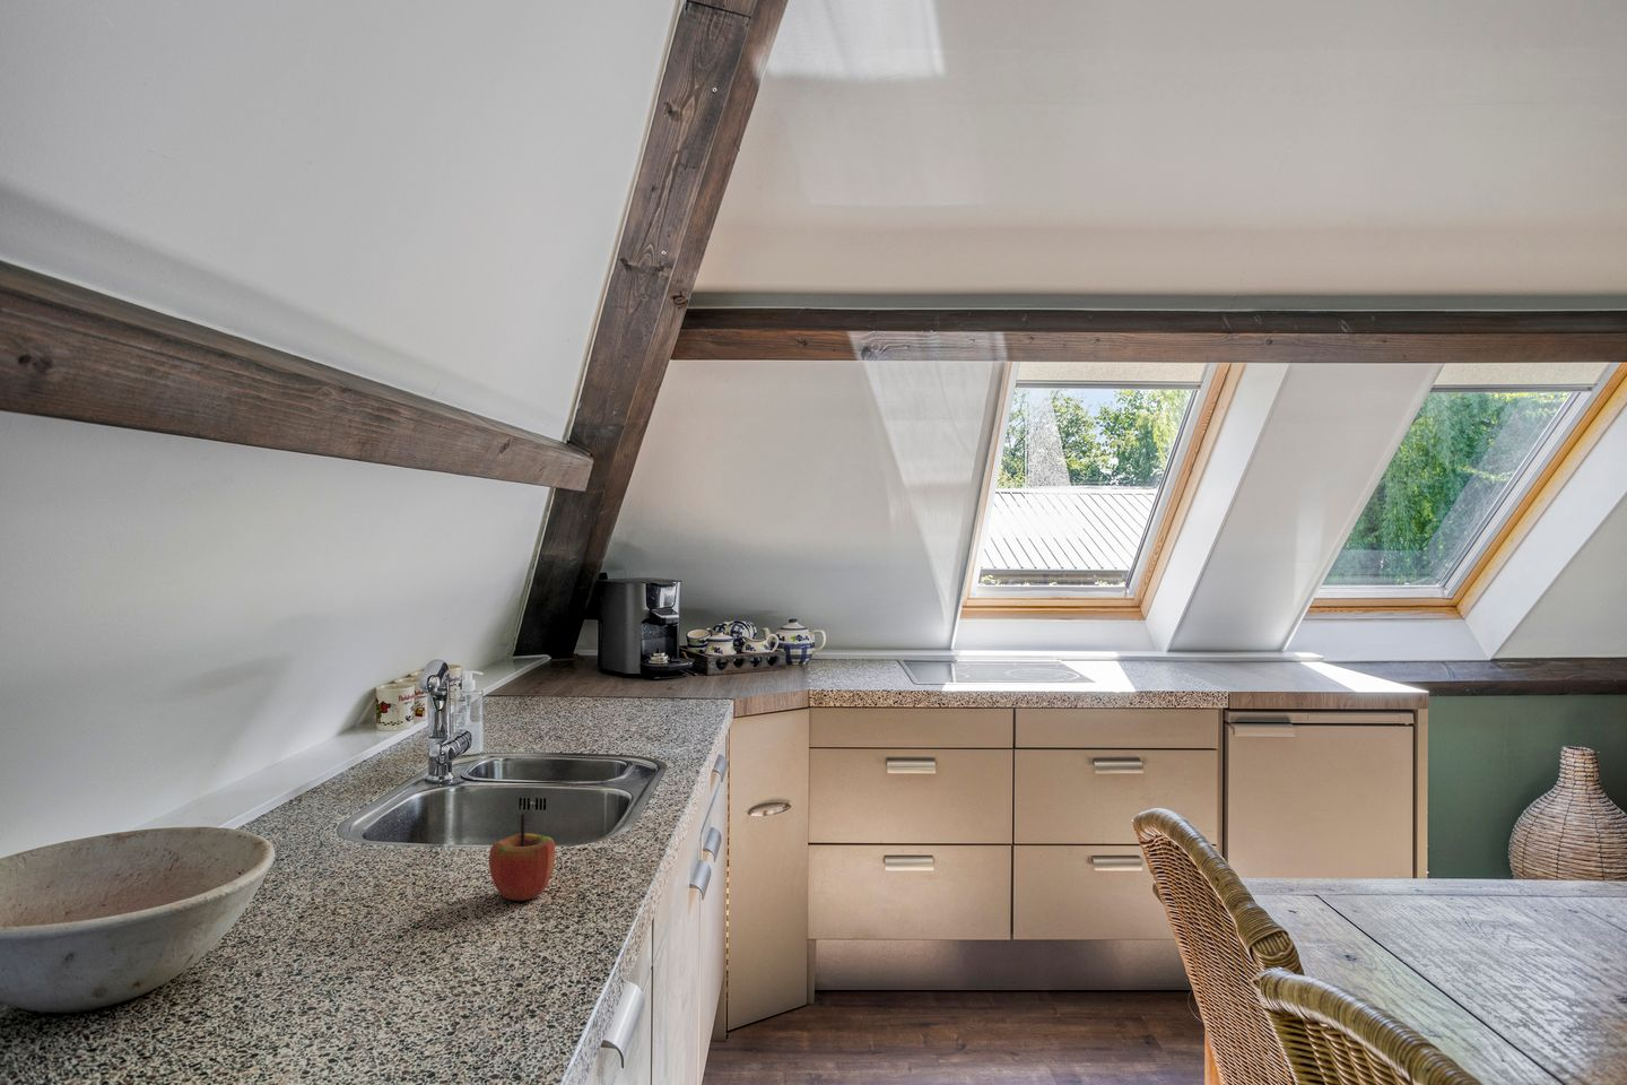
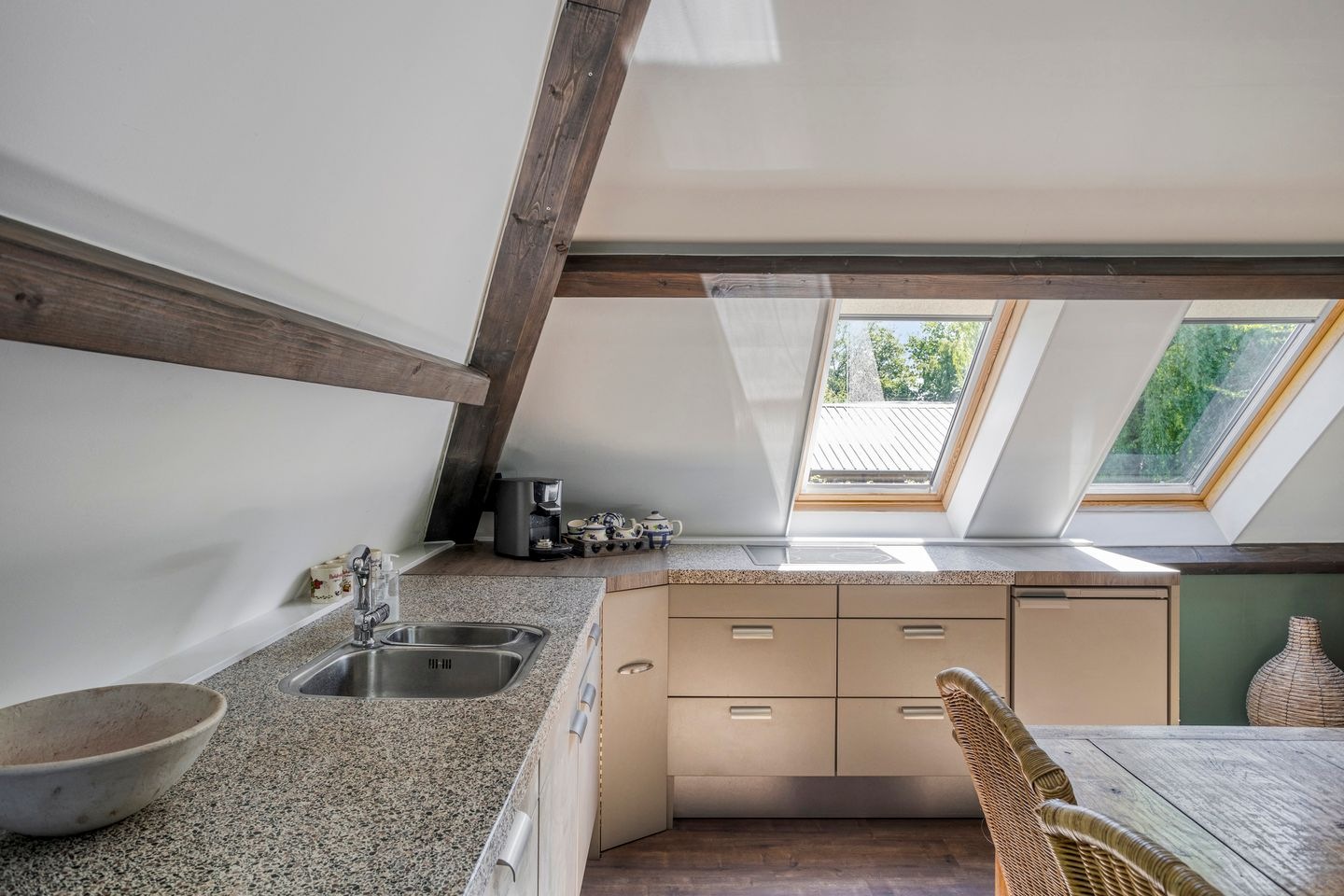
- apple [488,813,556,902]
